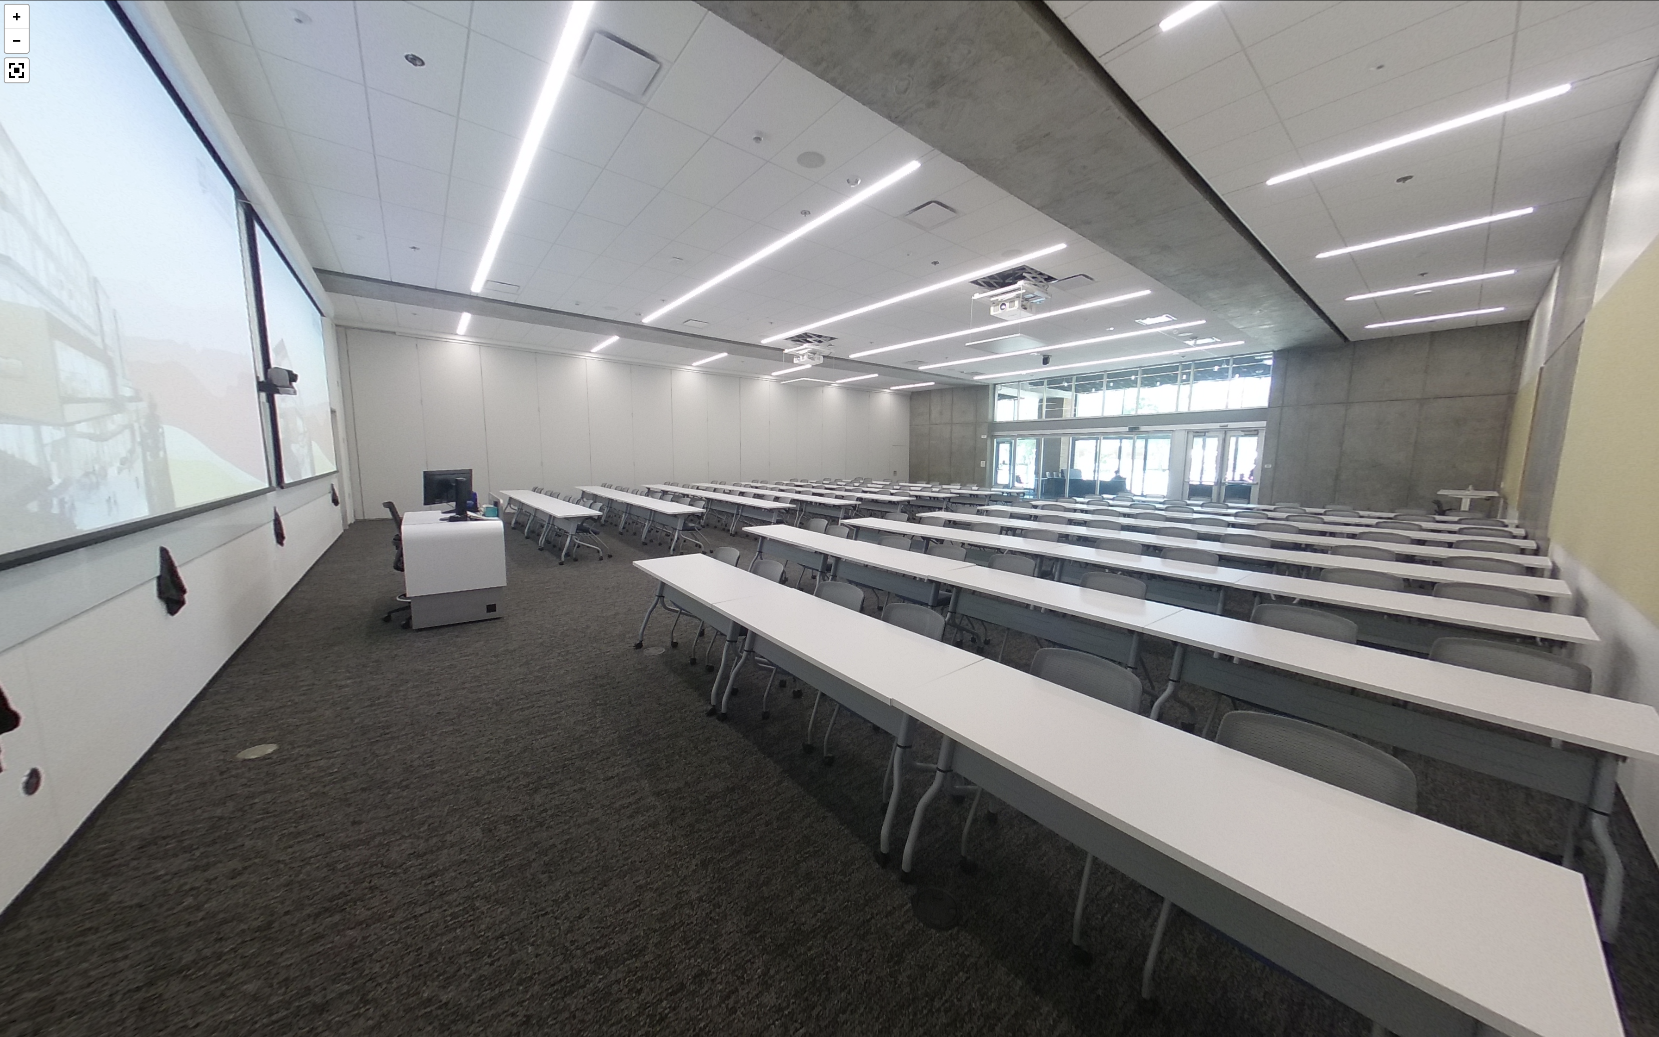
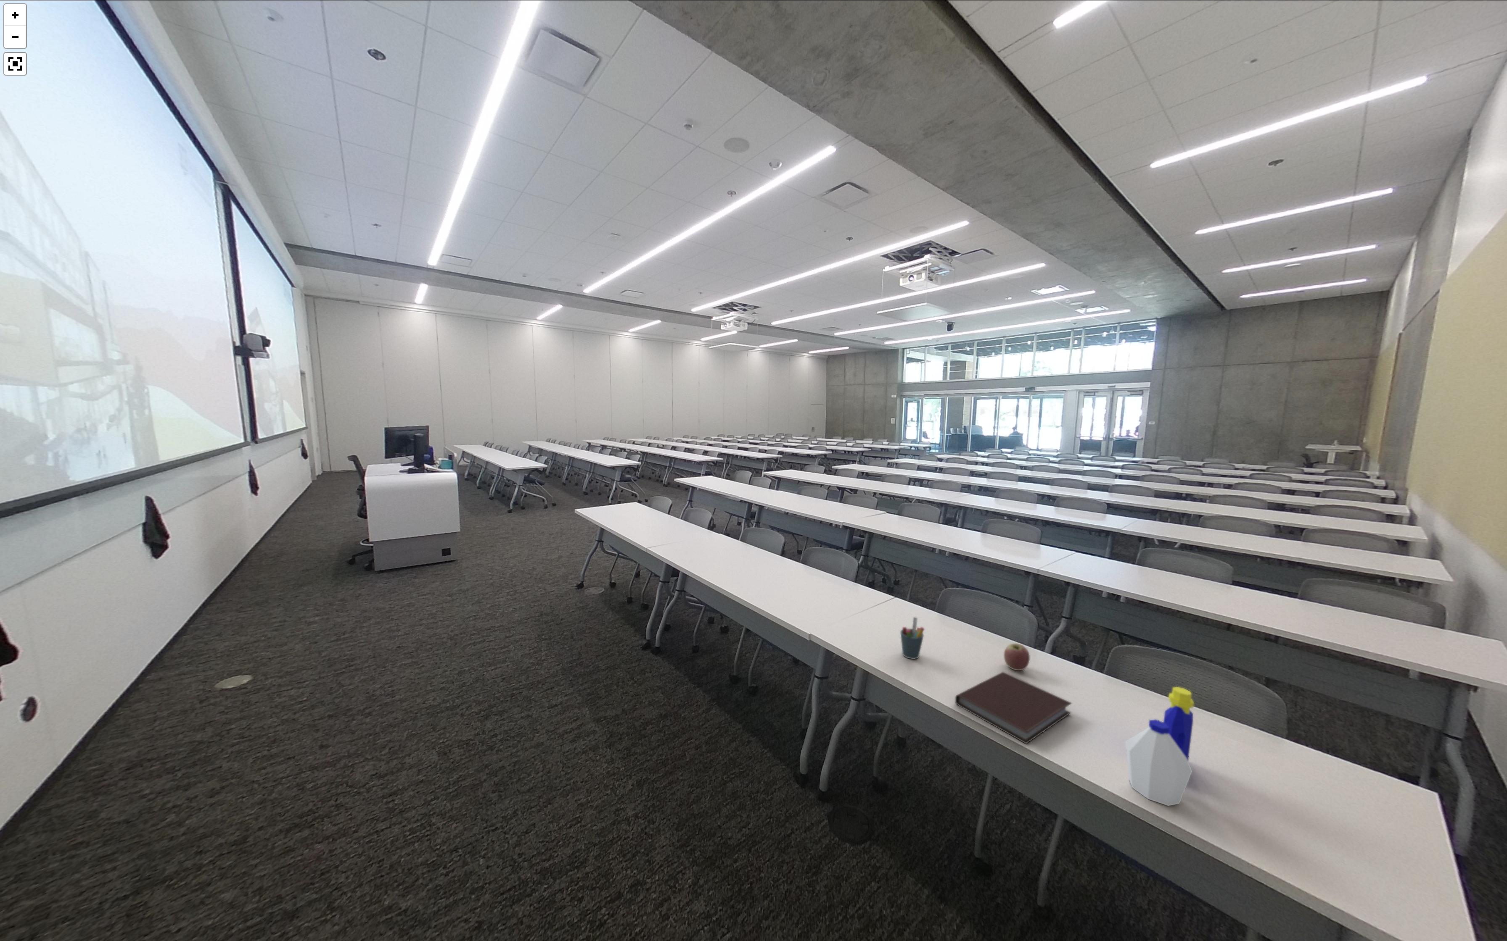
+ pen holder [899,617,924,659]
+ apple [1004,643,1031,671]
+ bottle [1125,686,1195,807]
+ notebook [955,671,1072,745]
